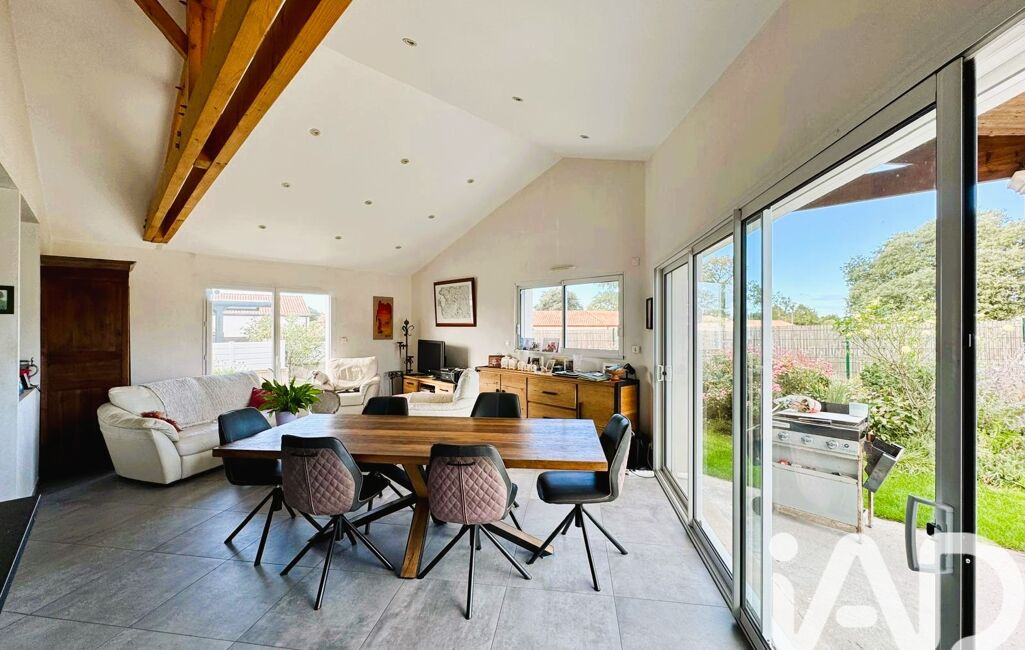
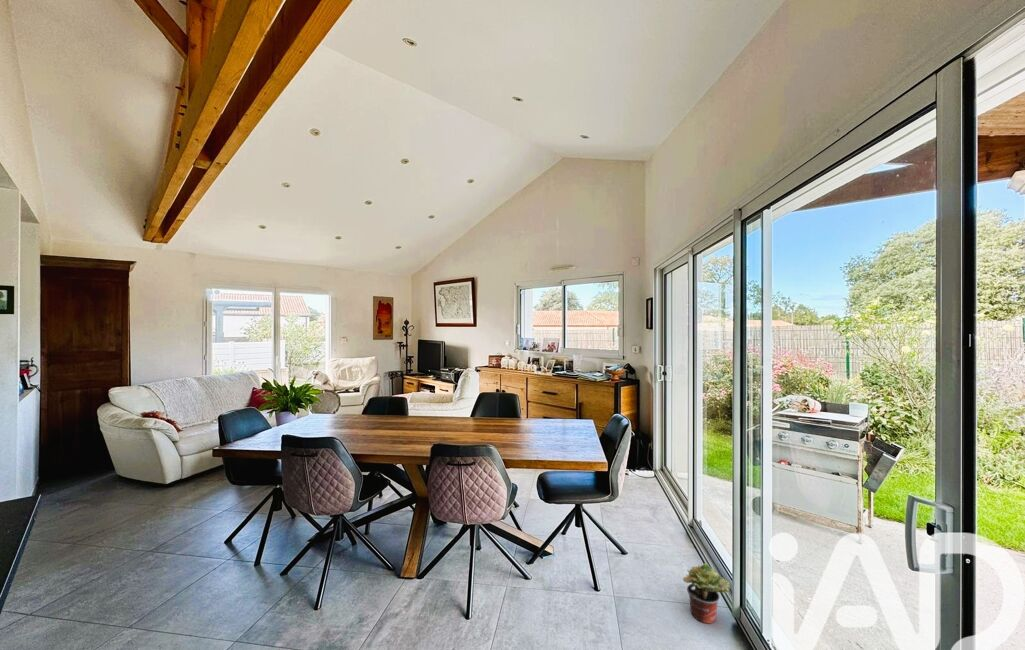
+ potted plant [682,562,731,624]
